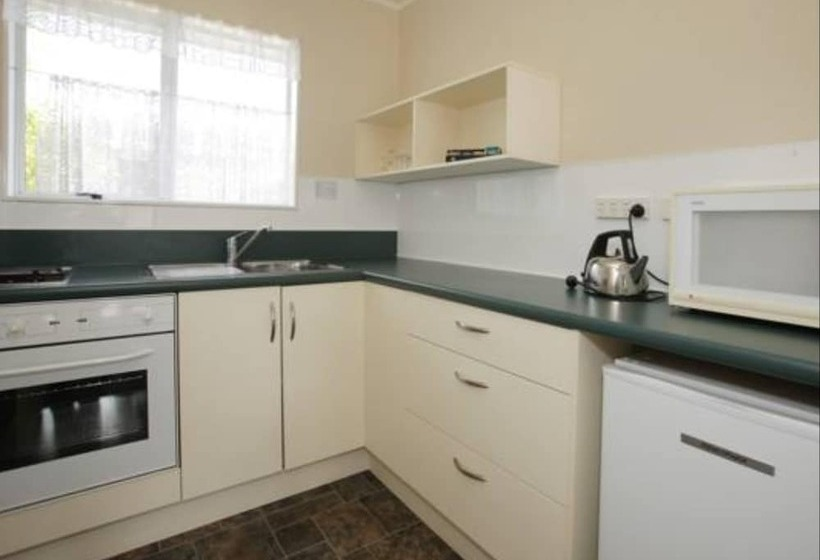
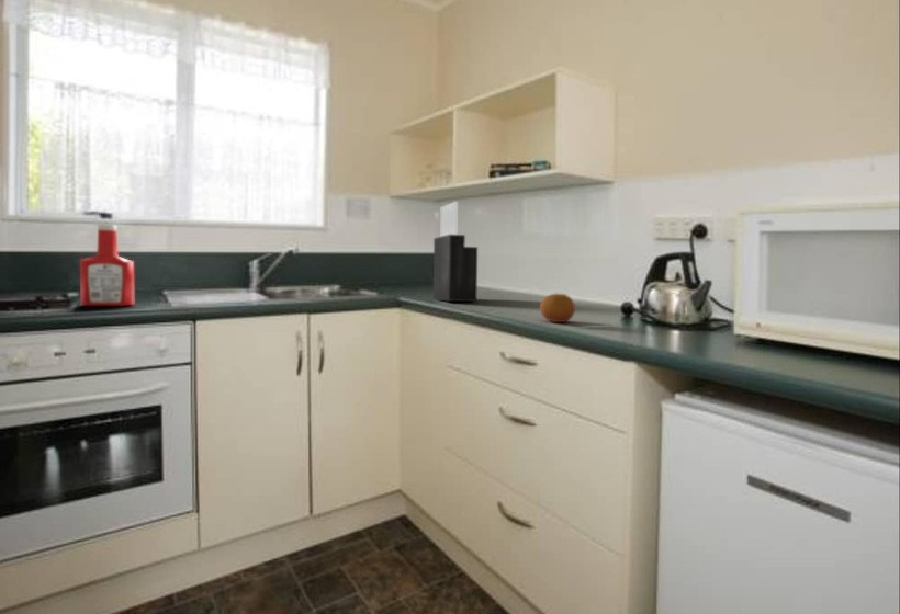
+ soap bottle [79,224,135,307]
+ knife block [432,201,479,303]
+ fruit [539,293,576,323]
